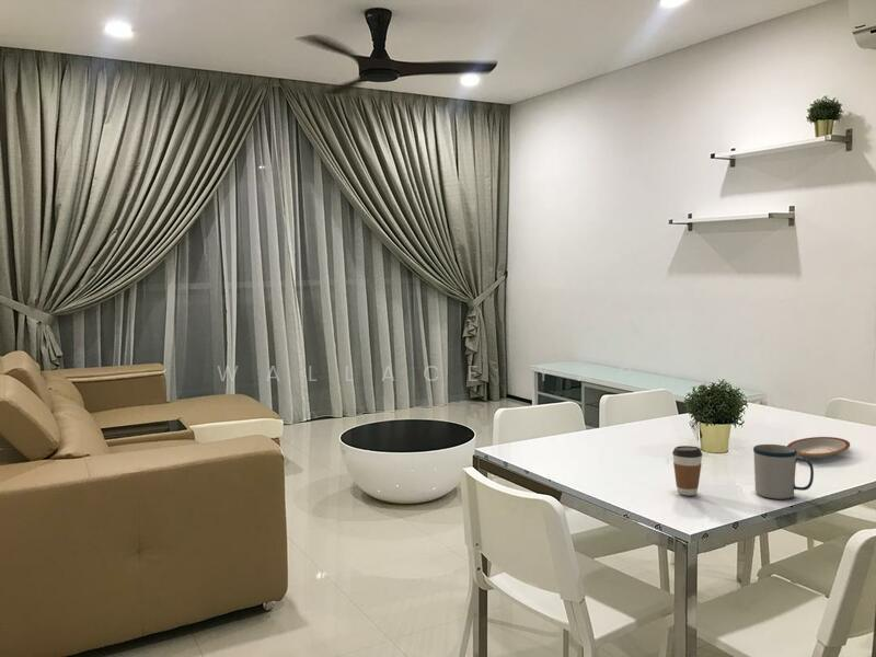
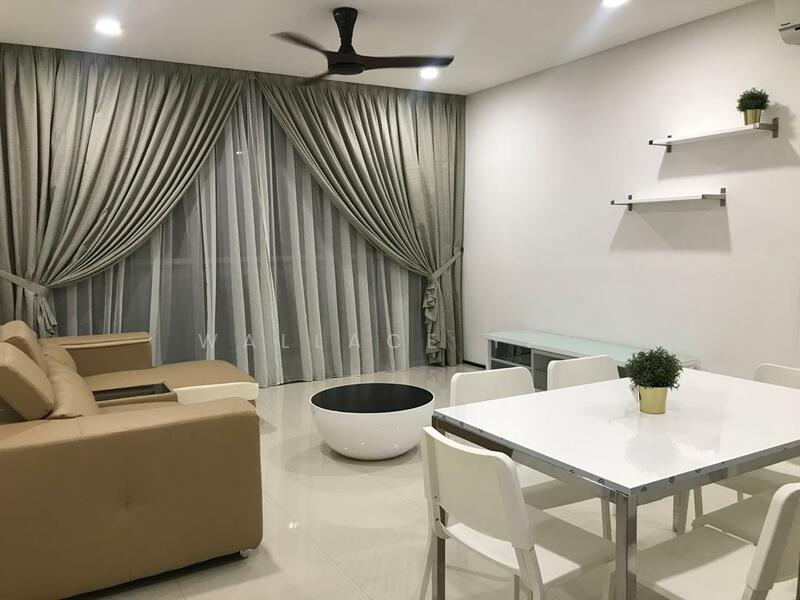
- mug [752,443,815,500]
- coffee cup [671,445,703,497]
- plate [786,436,851,459]
